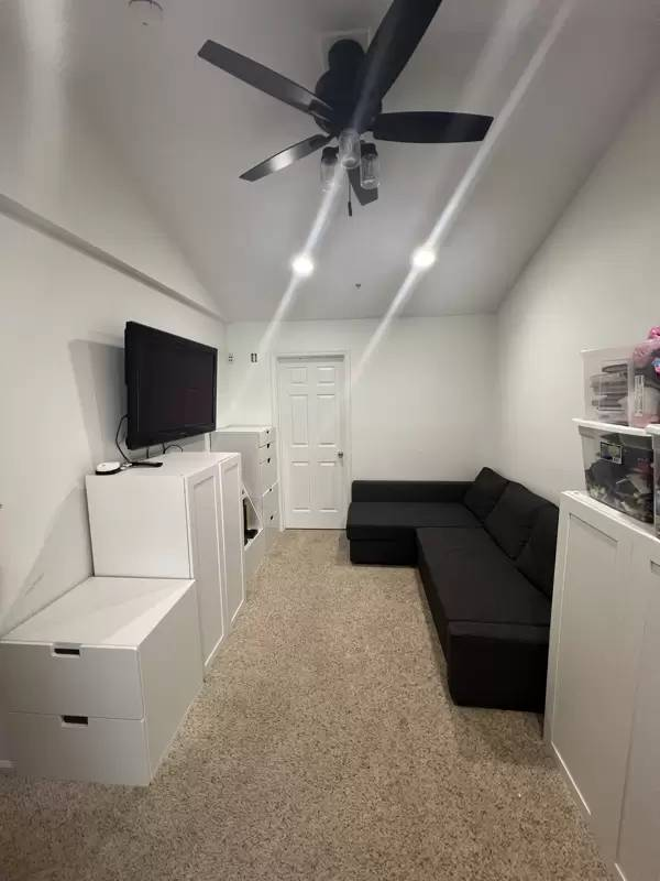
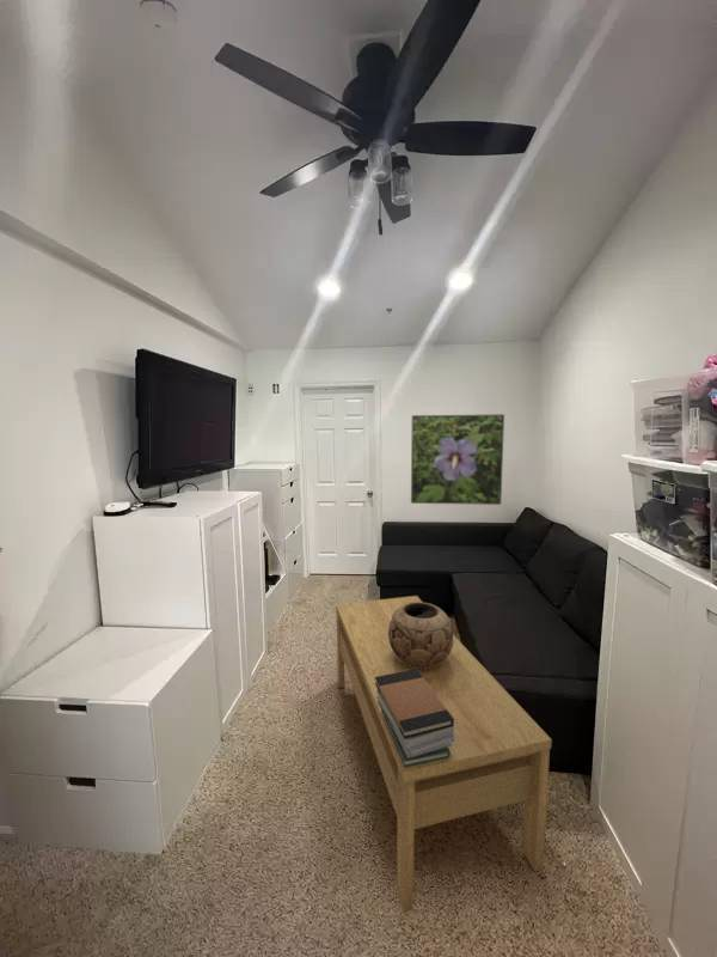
+ coffee table [335,595,553,914]
+ book stack [374,669,454,768]
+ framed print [410,413,505,506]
+ decorative bowl [388,601,454,669]
